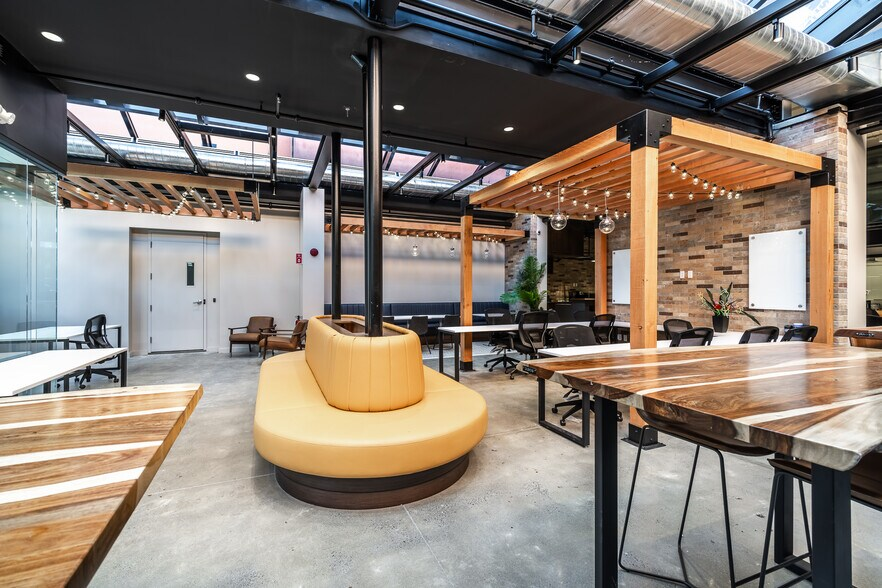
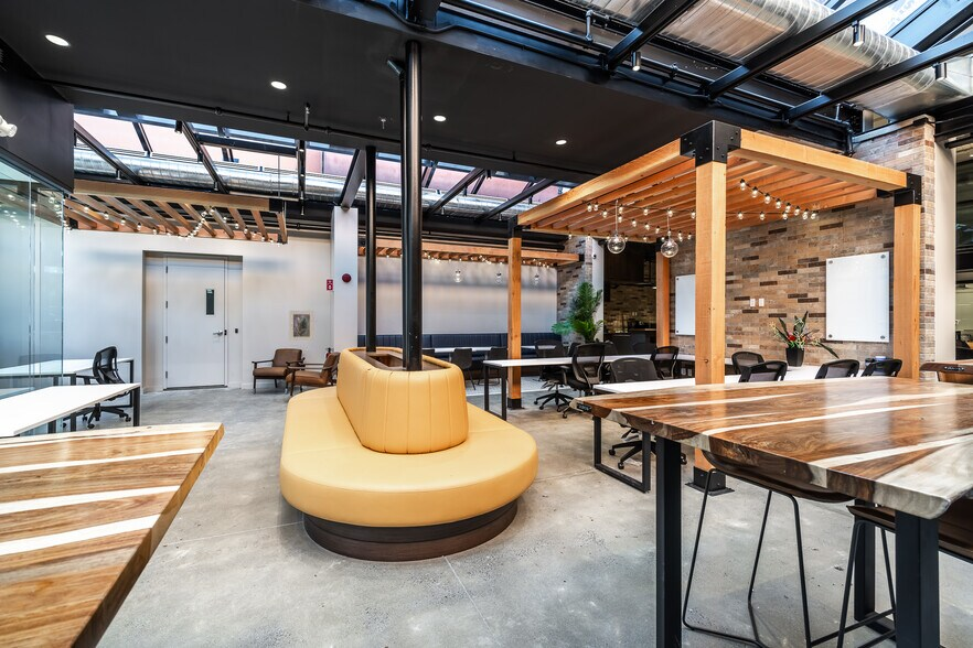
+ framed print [288,310,314,342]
